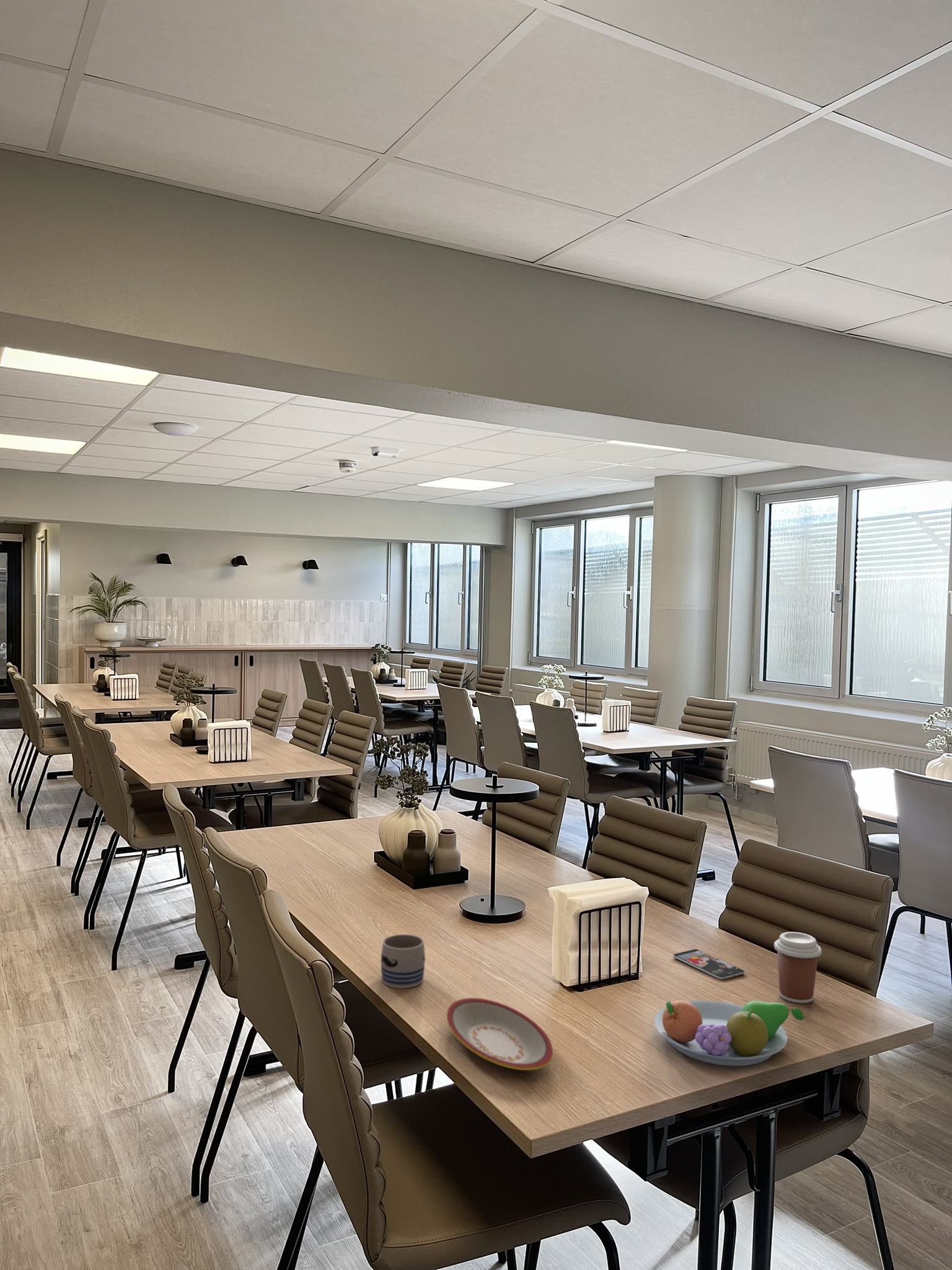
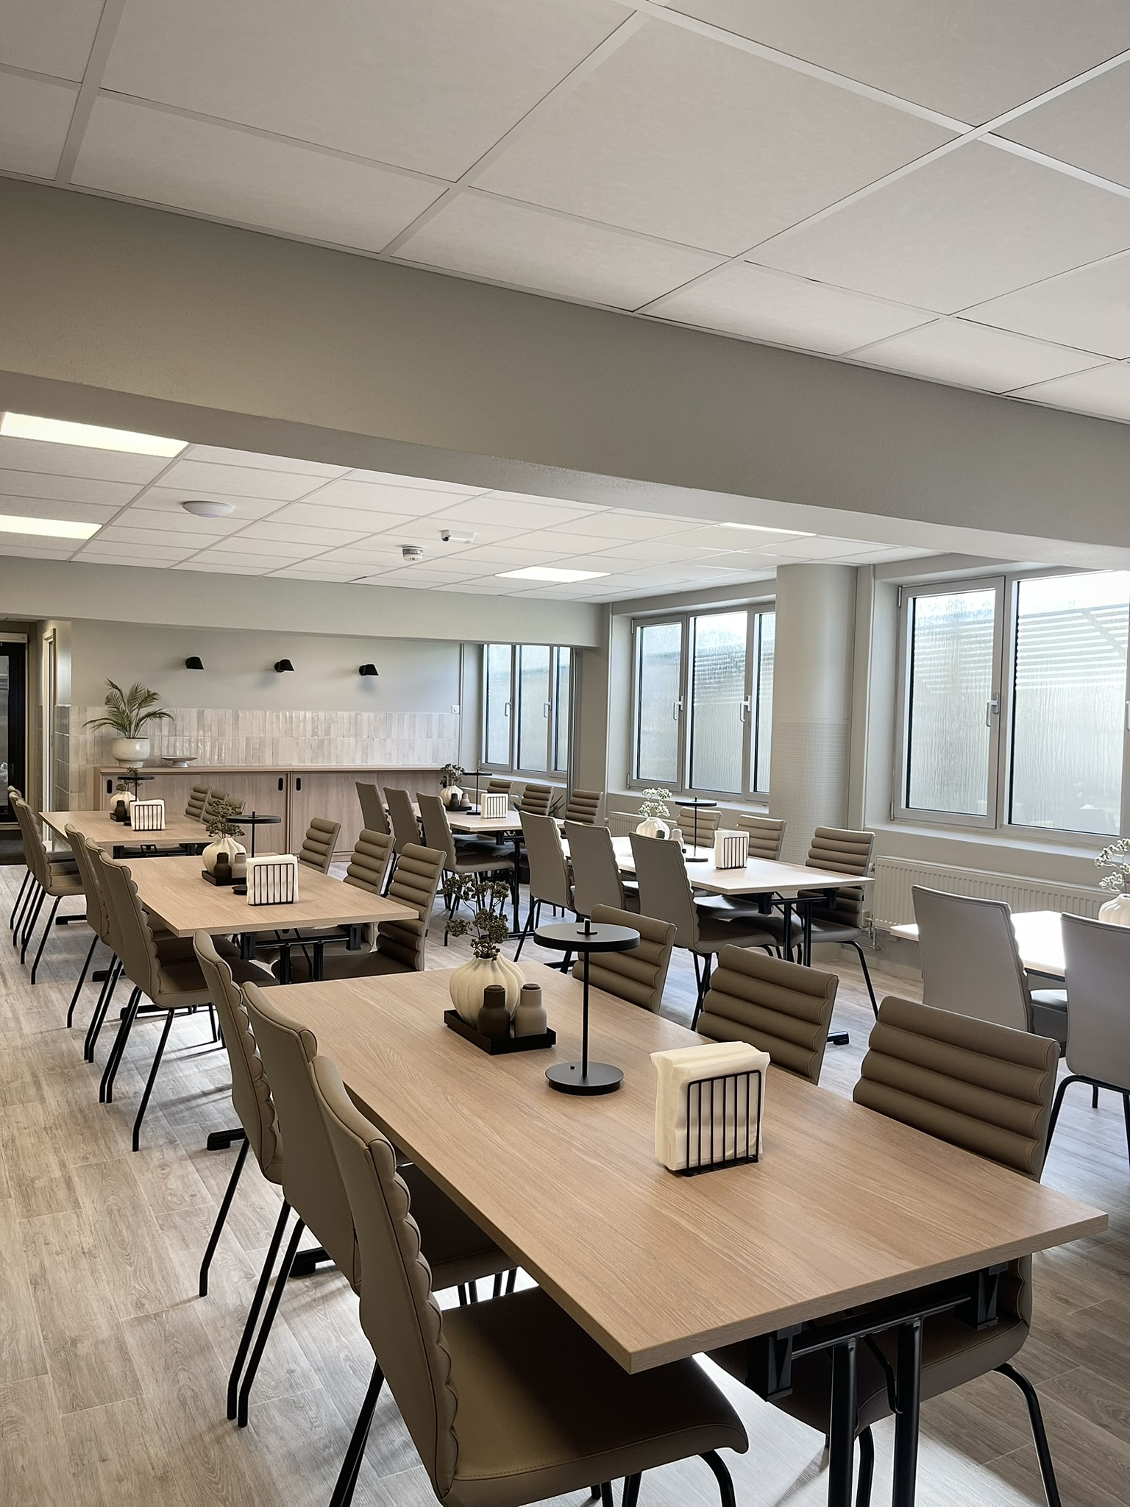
- smartphone [672,949,745,980]
- mug [380,934,426,989]
- plate [446,997,553,1071]
- coffee cup [774,931,822,1004]
- fruit bowl [654,1000,804,1067]
